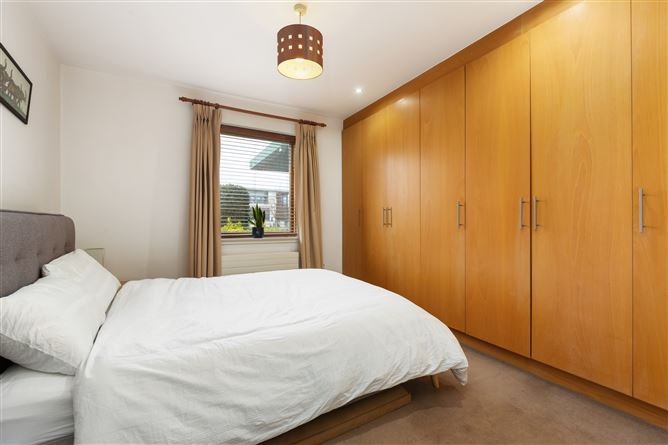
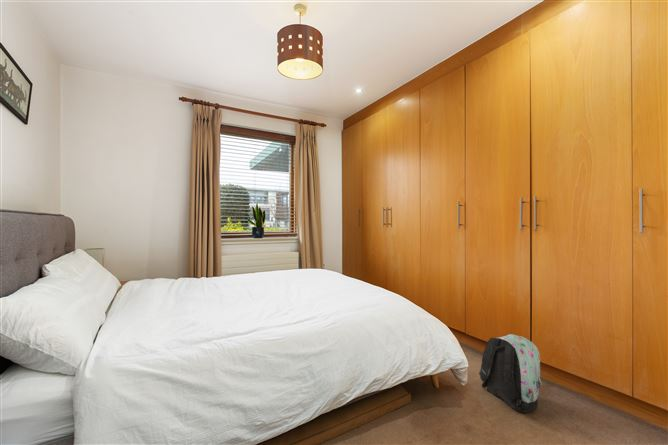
+ backpack [478,333,543,414]
